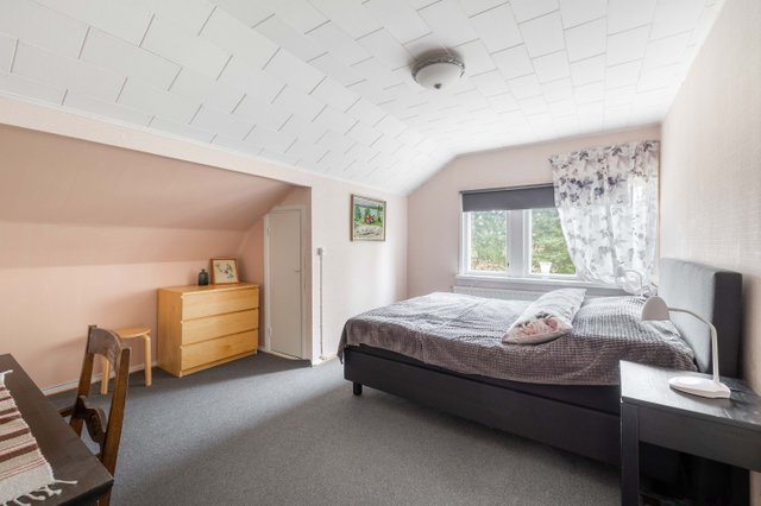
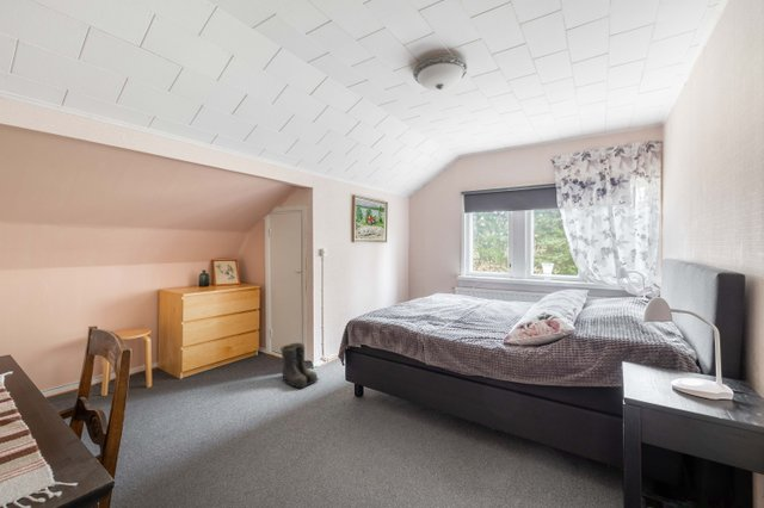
+ boots [279,342,321,389]
